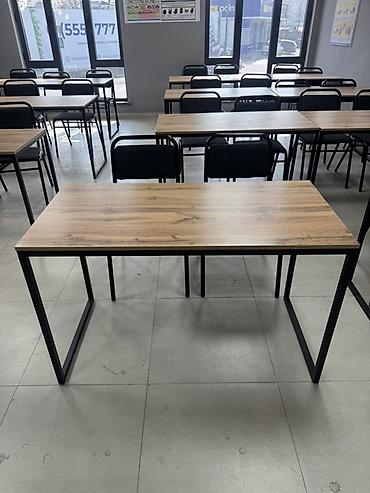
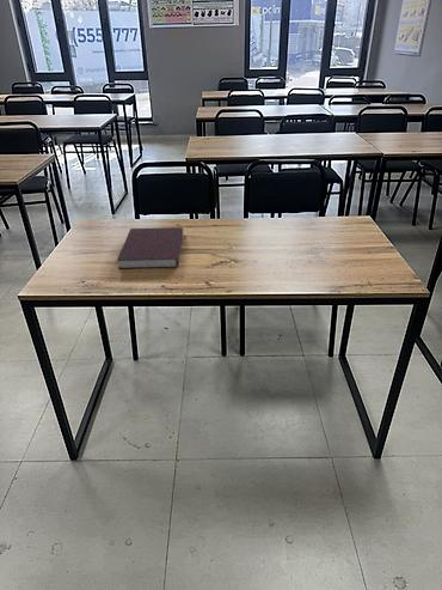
+ notebook [116,226,184,270]
